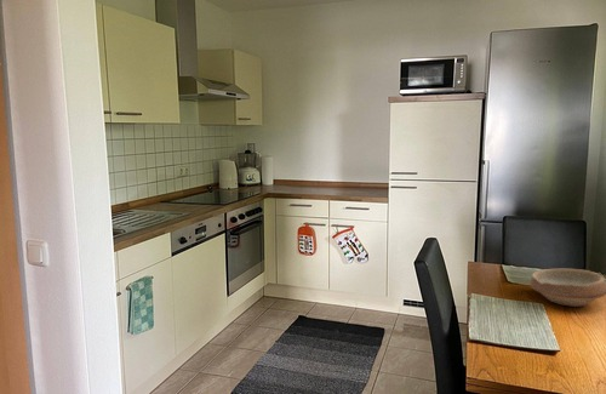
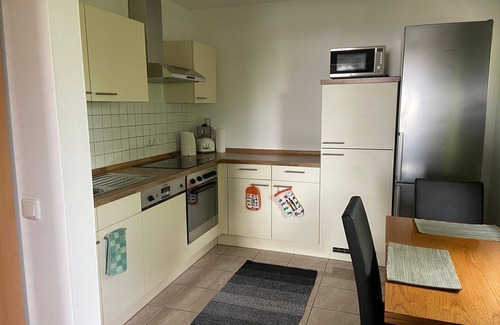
- bowl [528,268,606,308]
